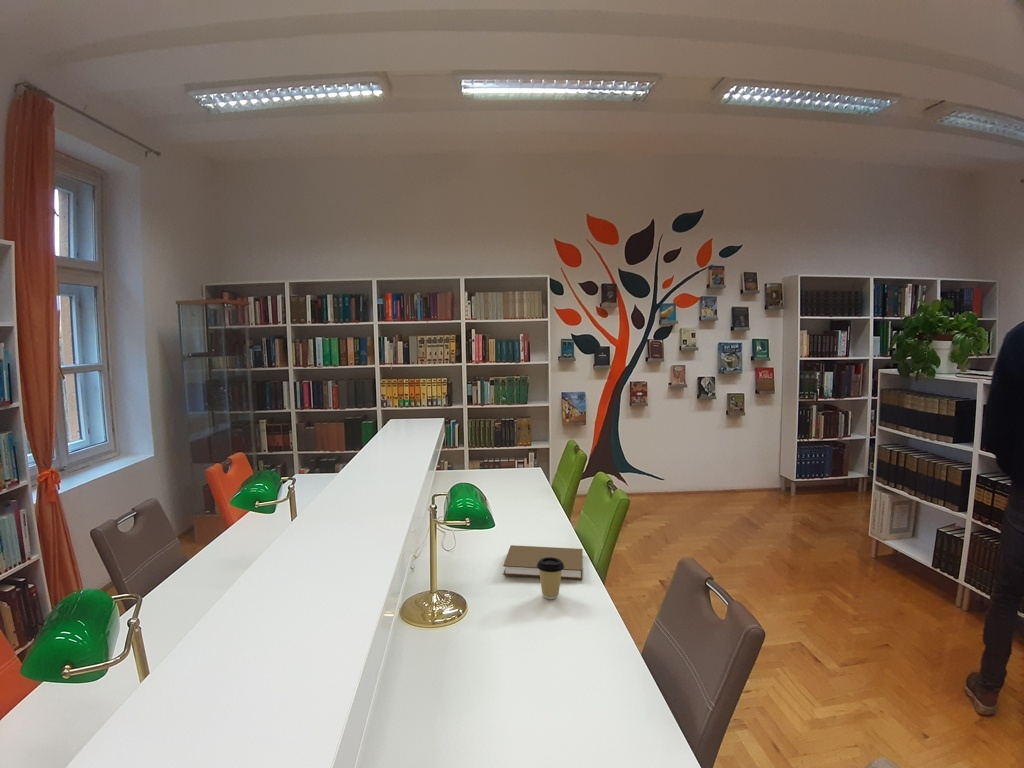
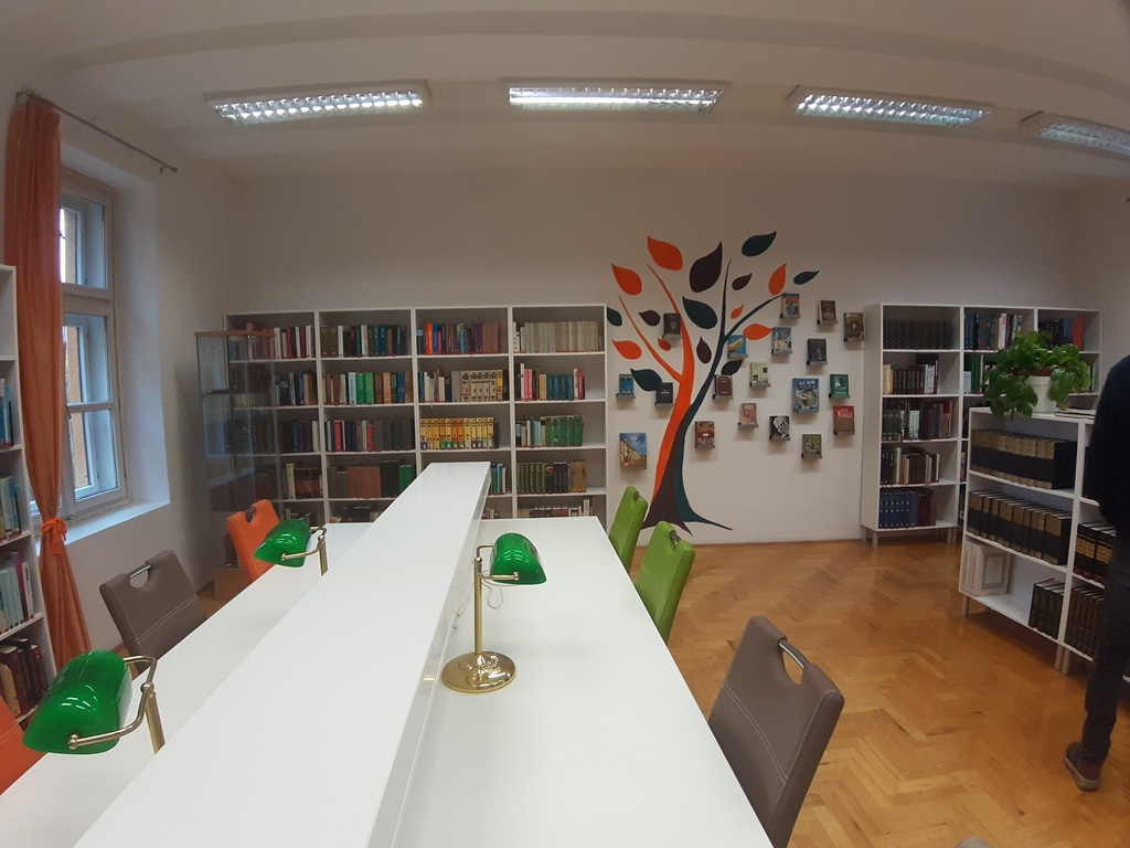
- book [502,544,584,580]
- coffee cup [537,557,564,600]
